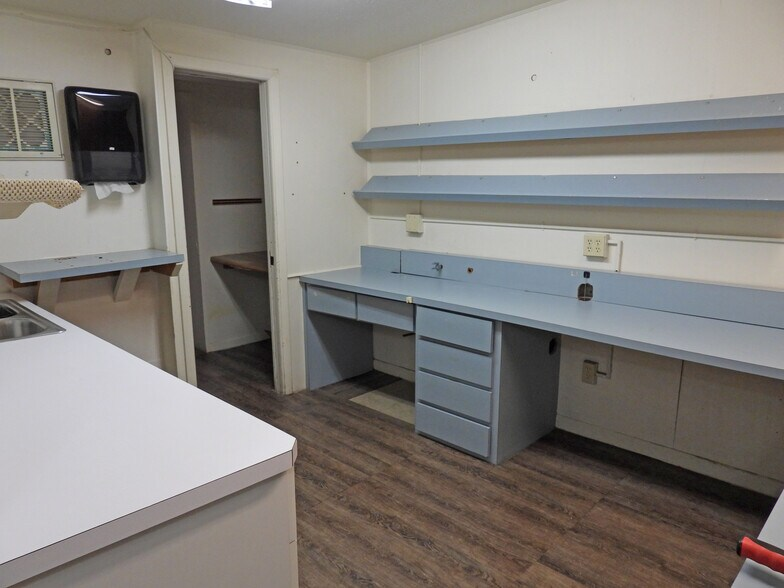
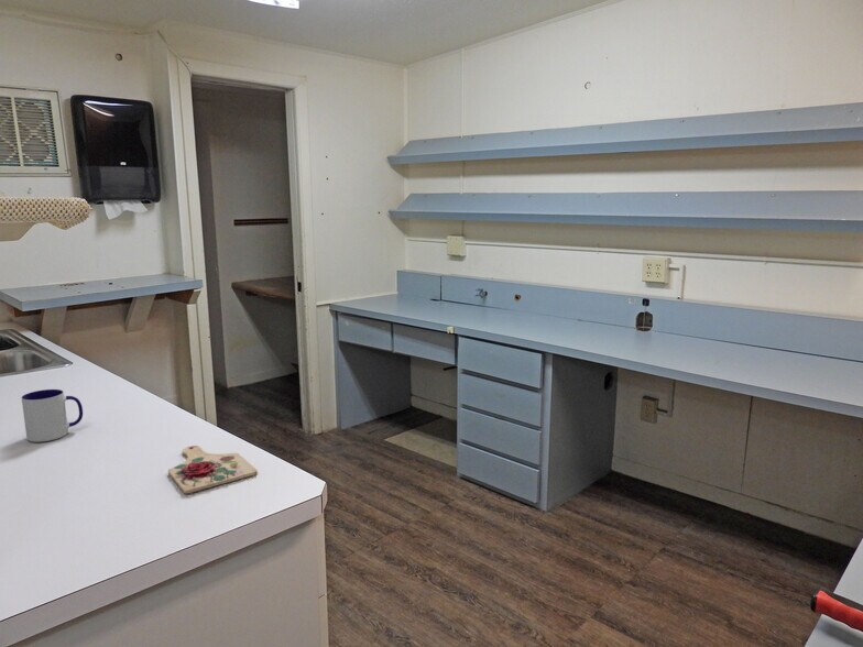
+ mug [21,388,84,443]
+ cutting board [167,445,259,494]
